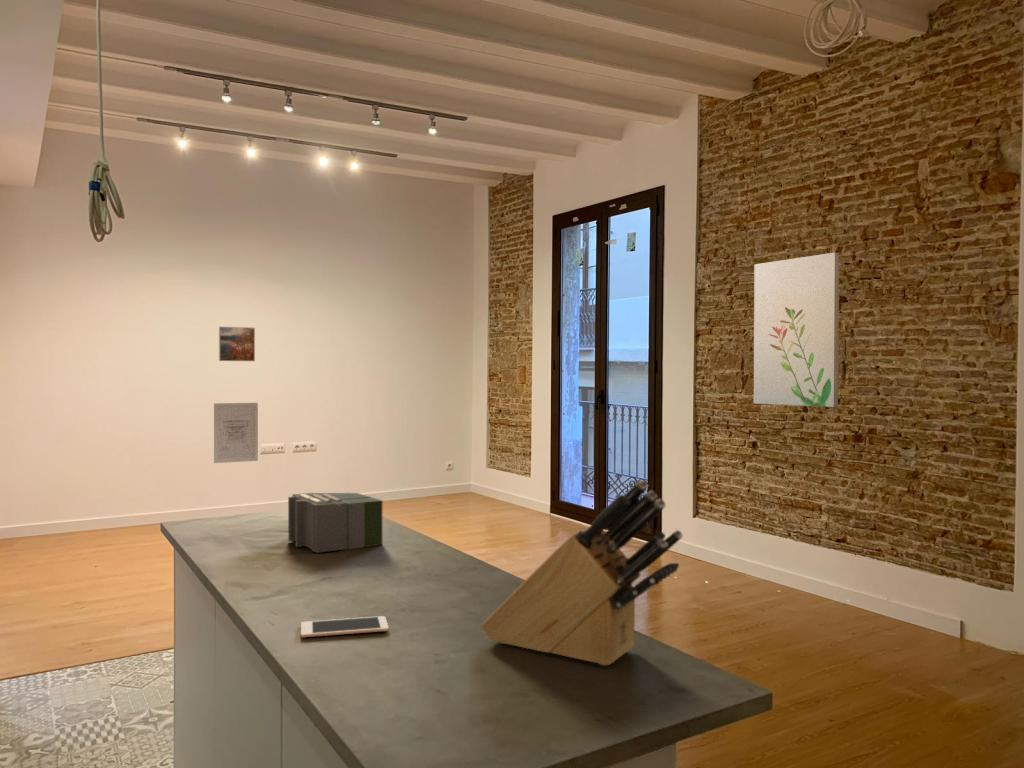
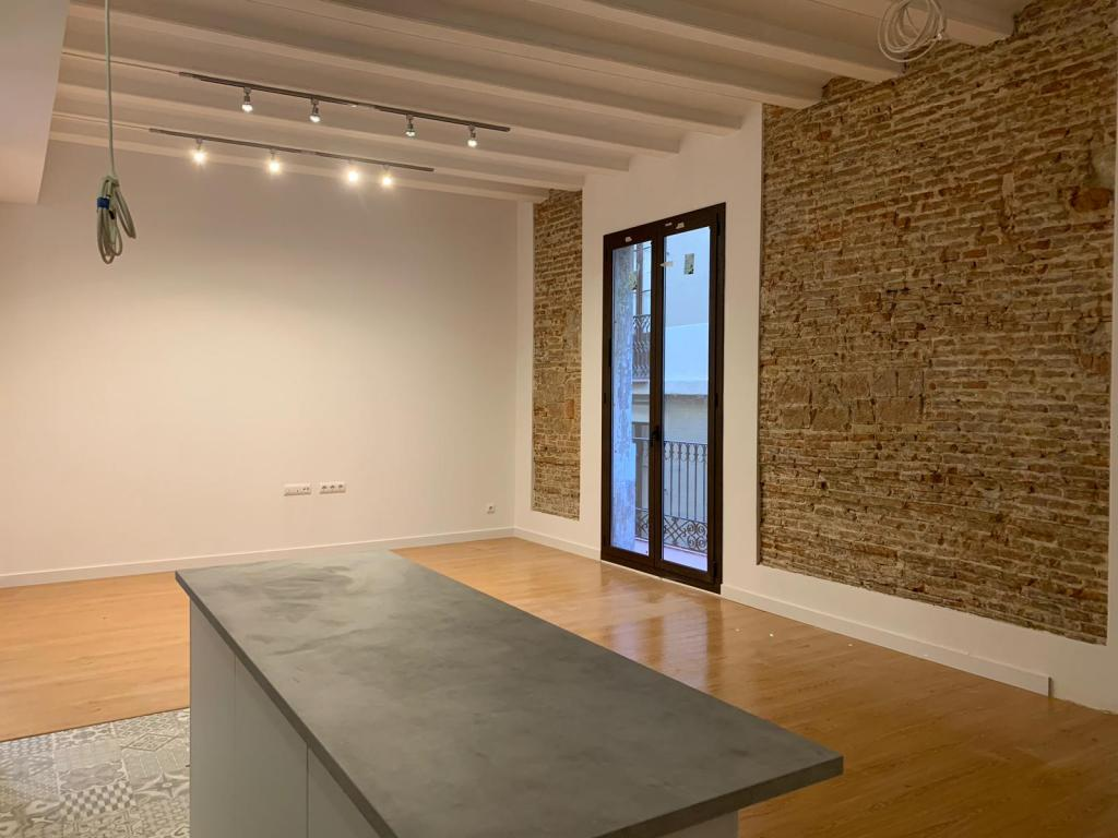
- wall art [213,402,259,464]
- wall art [753,252,840,408]
- cell phone [300,615,389,639]
- knife block [480,479,684,667]
- toaster [287,492,383,554]
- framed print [218,326,256,362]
